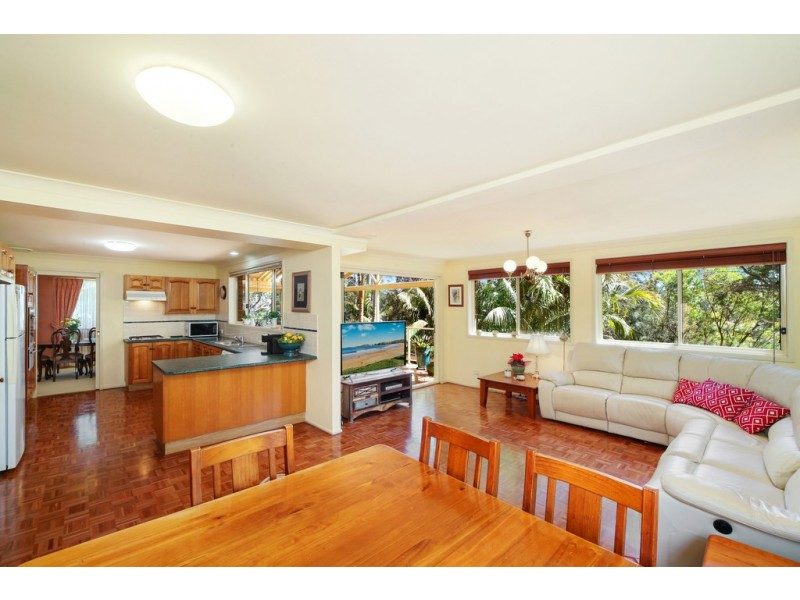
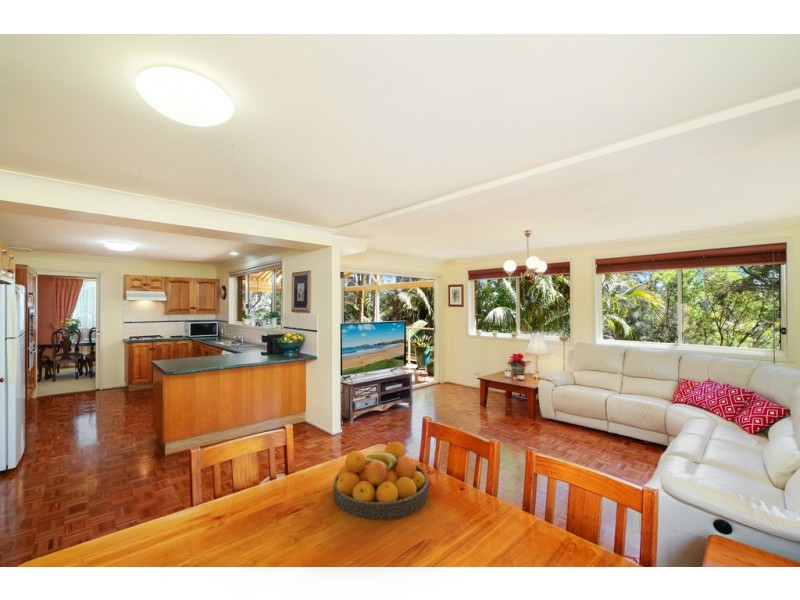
+ fruit bowl [332,440,430,521]
